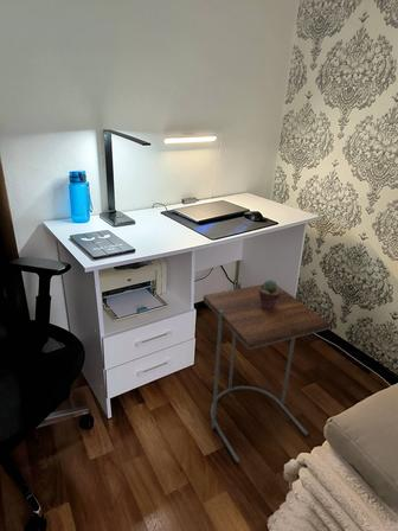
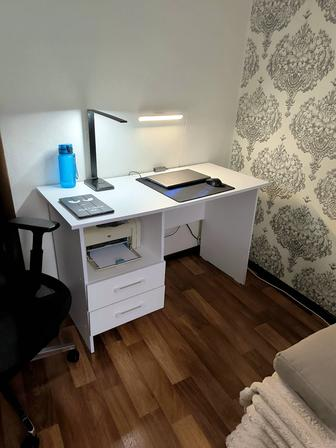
- side table [203,281,330,463]
- potted succulent [258,279,282,312]
